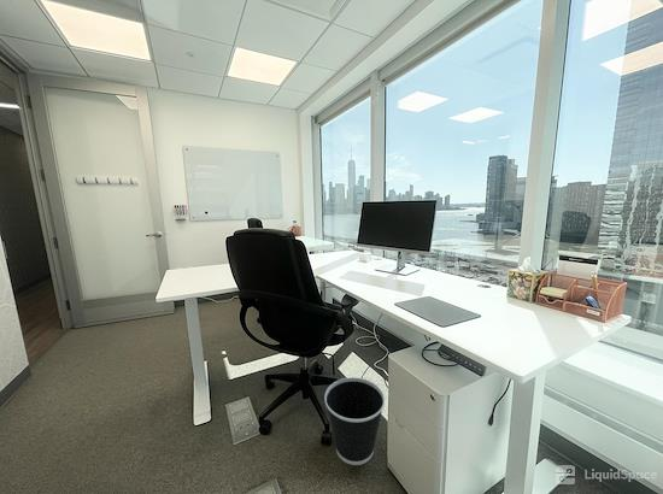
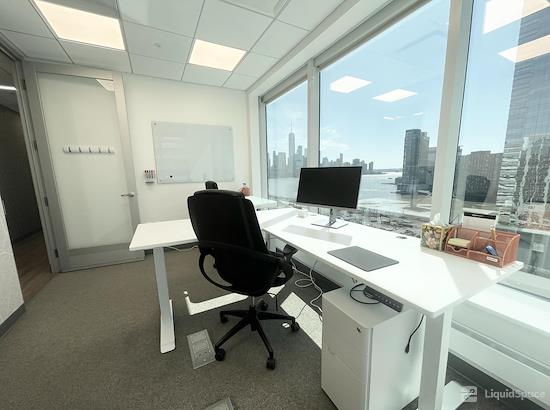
- wastebasket [323,376,386,466]
